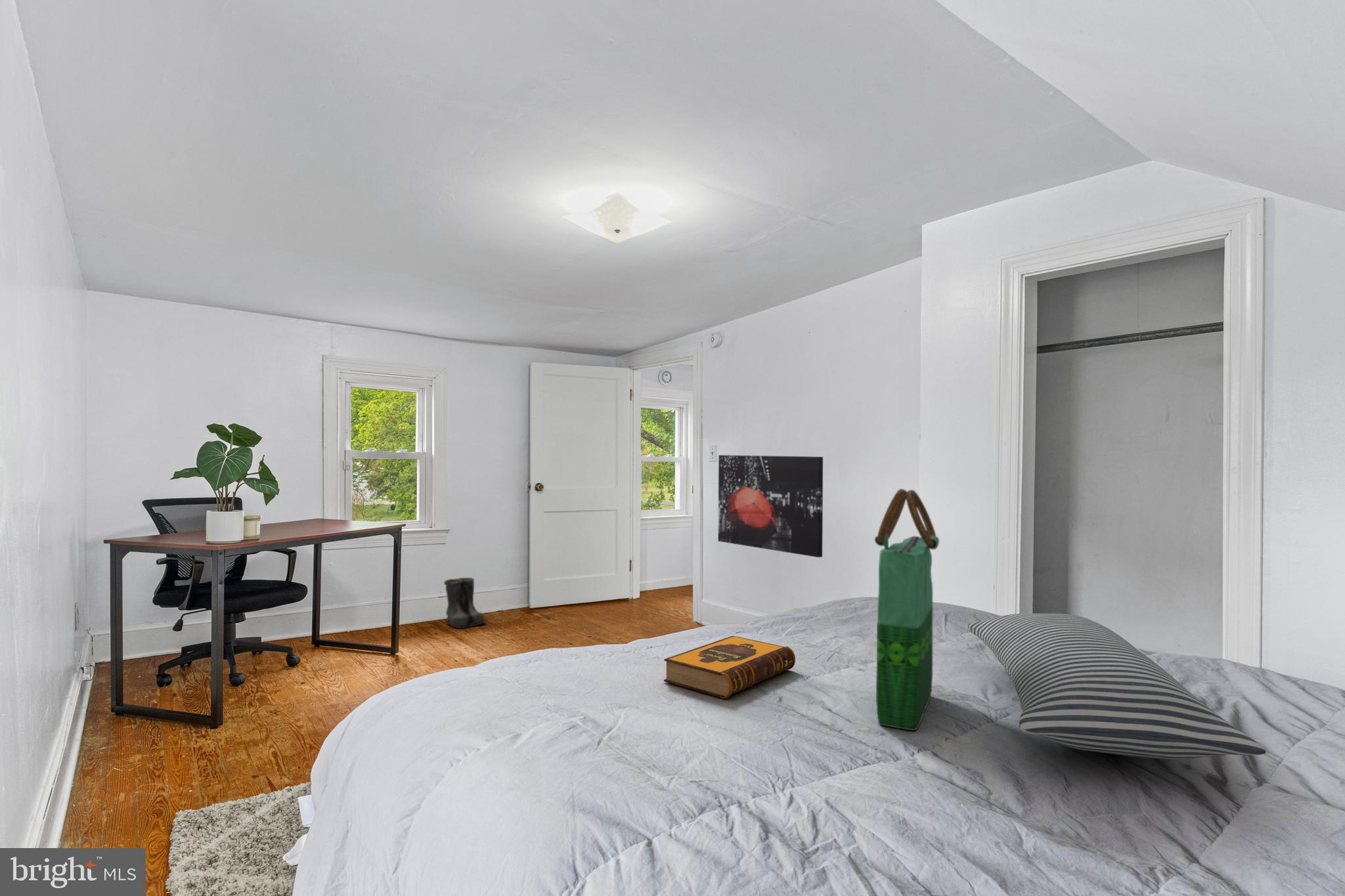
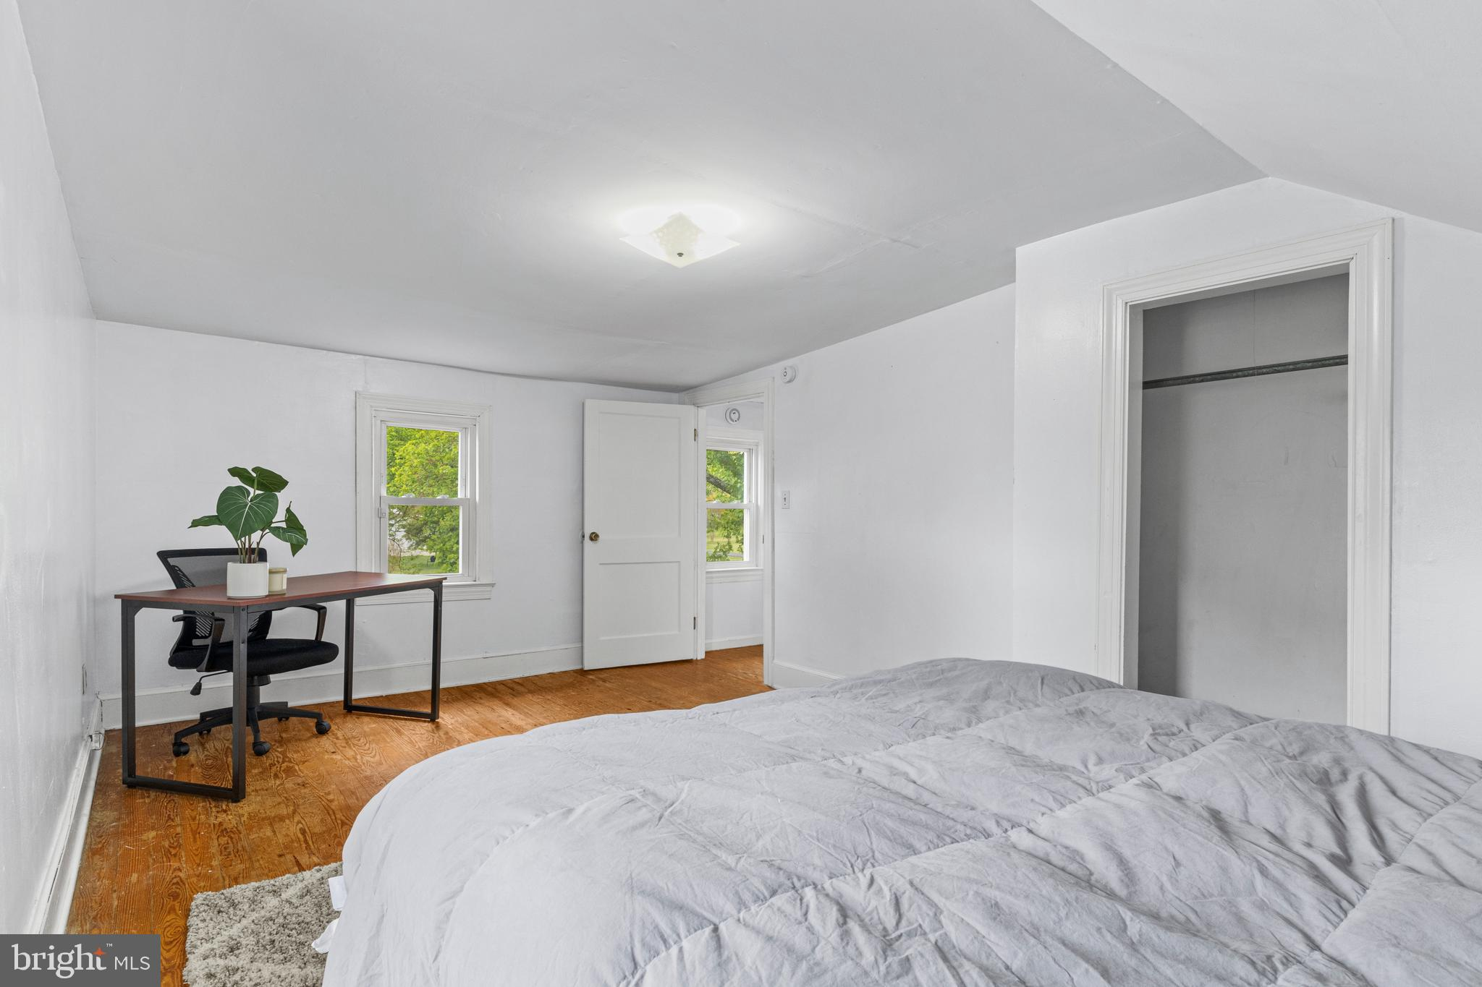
- pillow [967,612,1267,759]
- boots [443,577,487,629]
- tote bag [874,488,940,731]
- wall art [717,454,824,558]
- hardback book [663,635,796,699]
